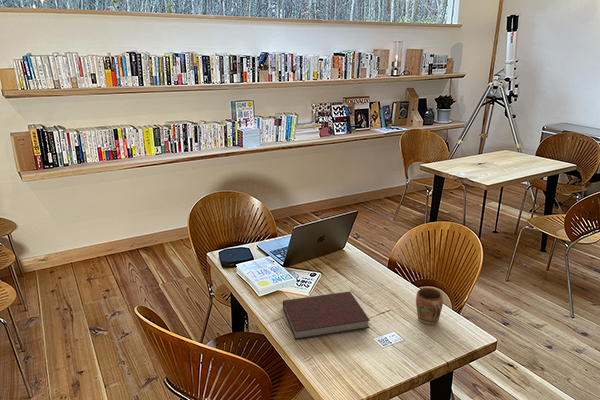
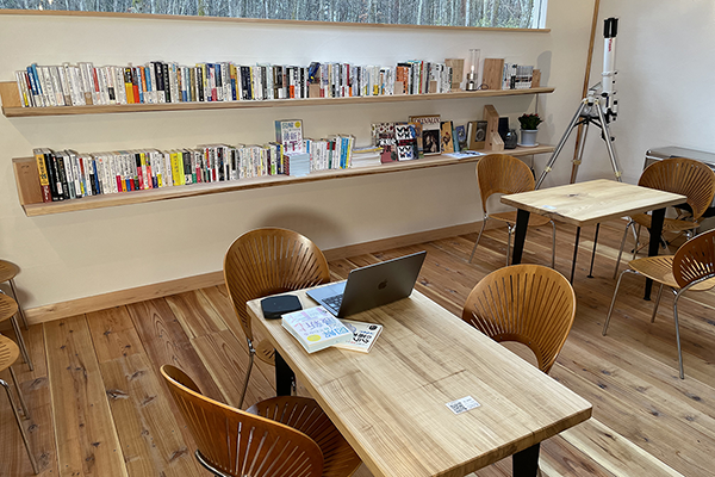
- mug [415,287,444,325]
- notebook [282,291,371,341]
